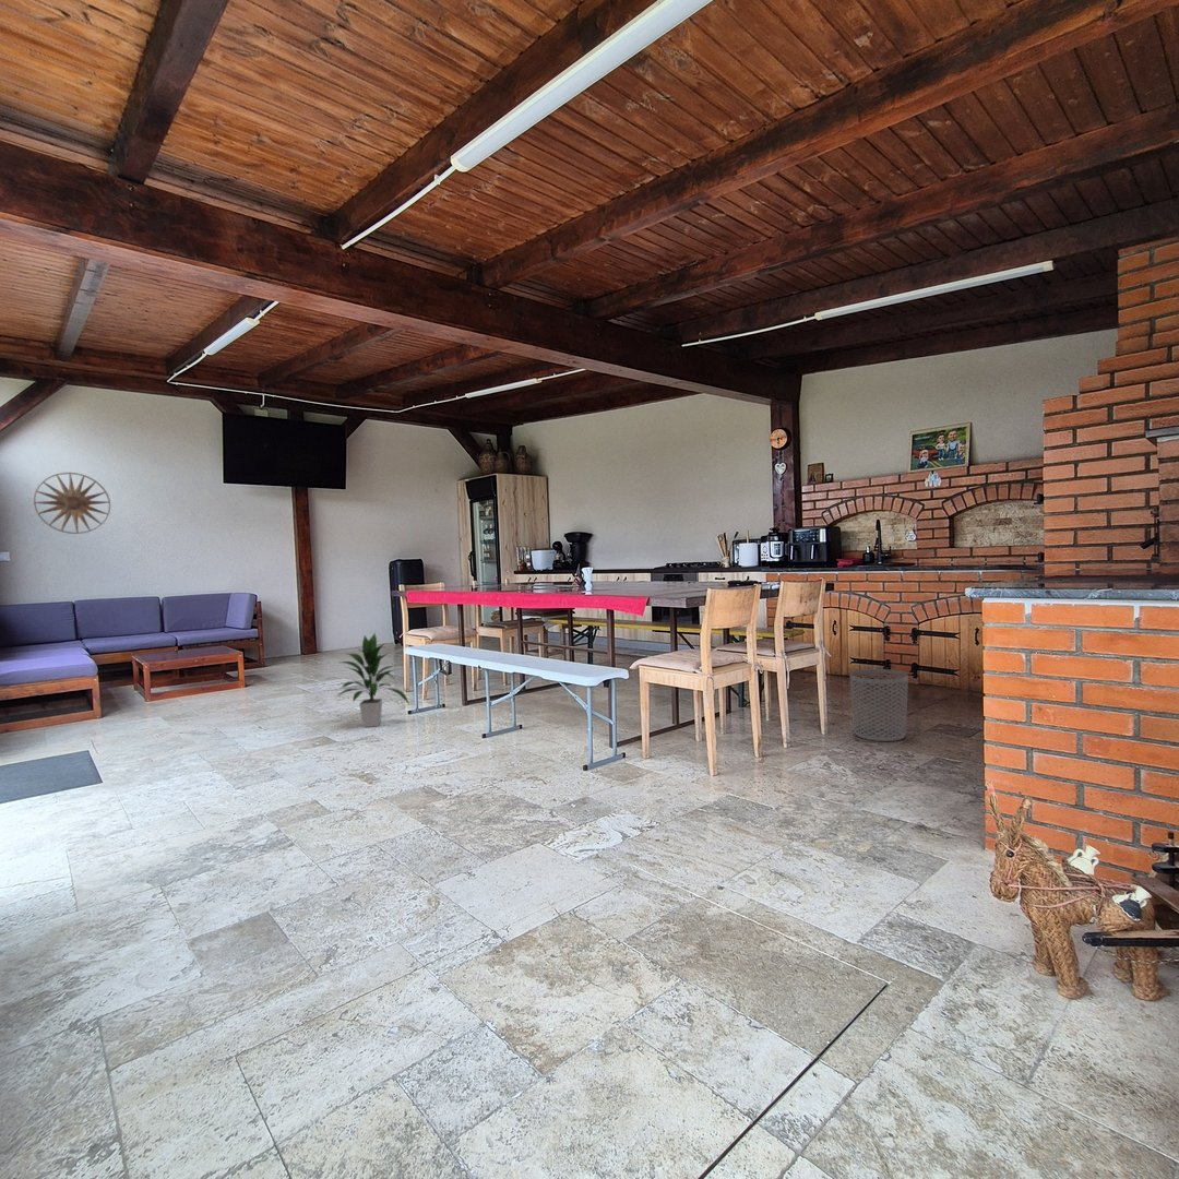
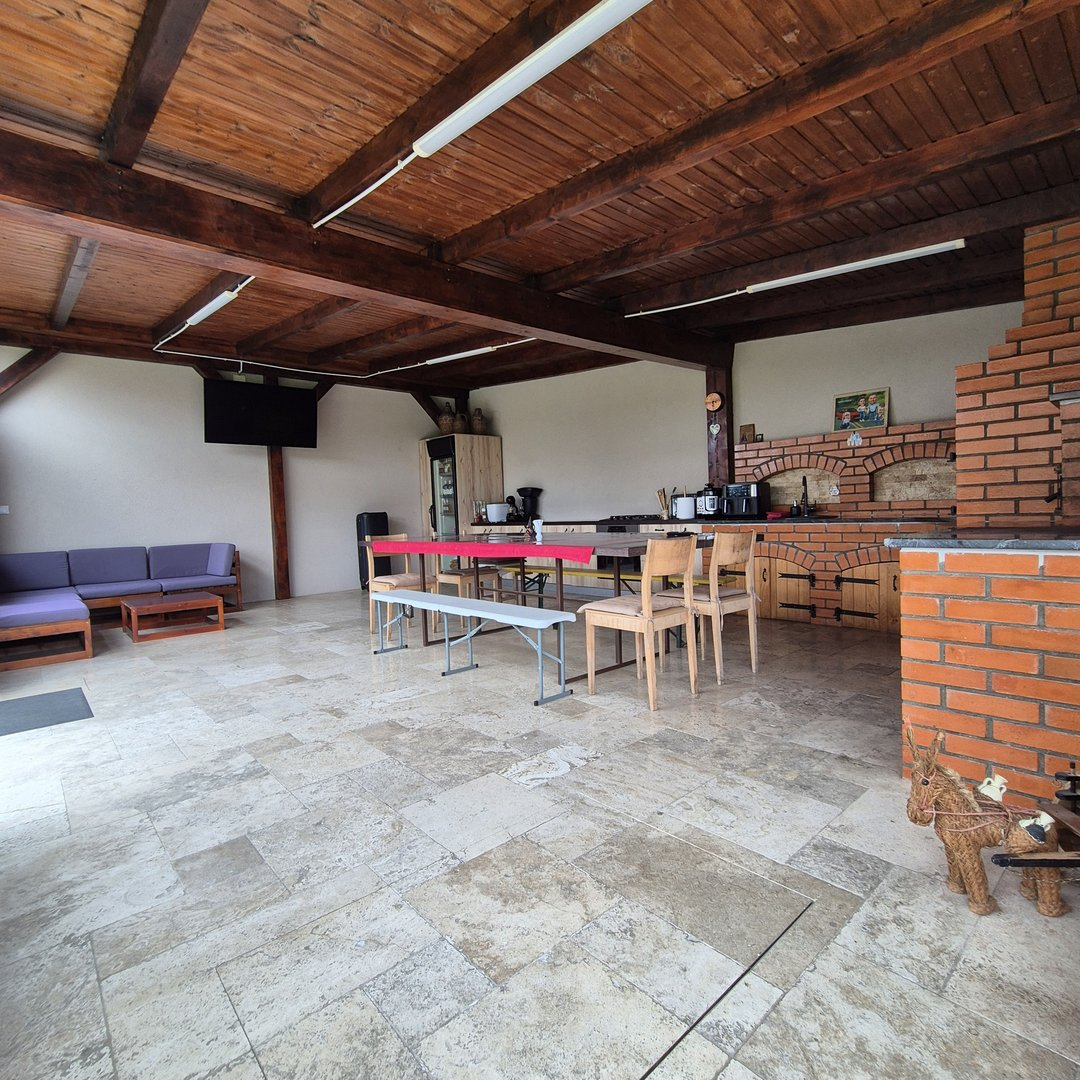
- wall art [33,472,111,535]
- waste bin [849,668,909,742]
- indoor plant [336,632,410,728]
